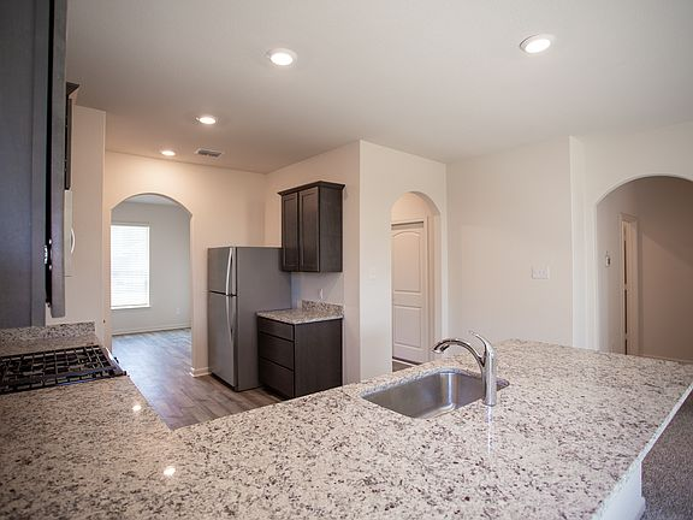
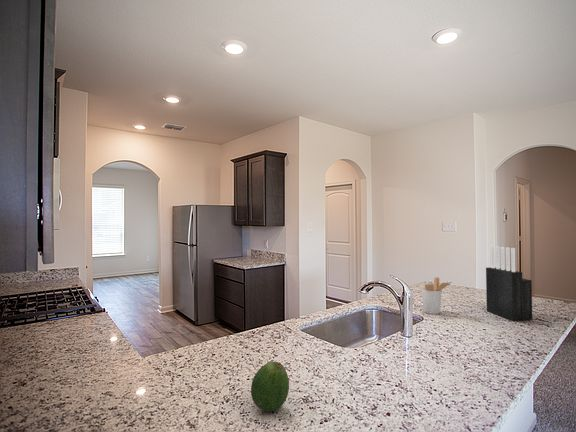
+ knife block [485,245,533,322]
+ utensil holder [421,276,453,315]
+ fruit [250,361,290,413]
